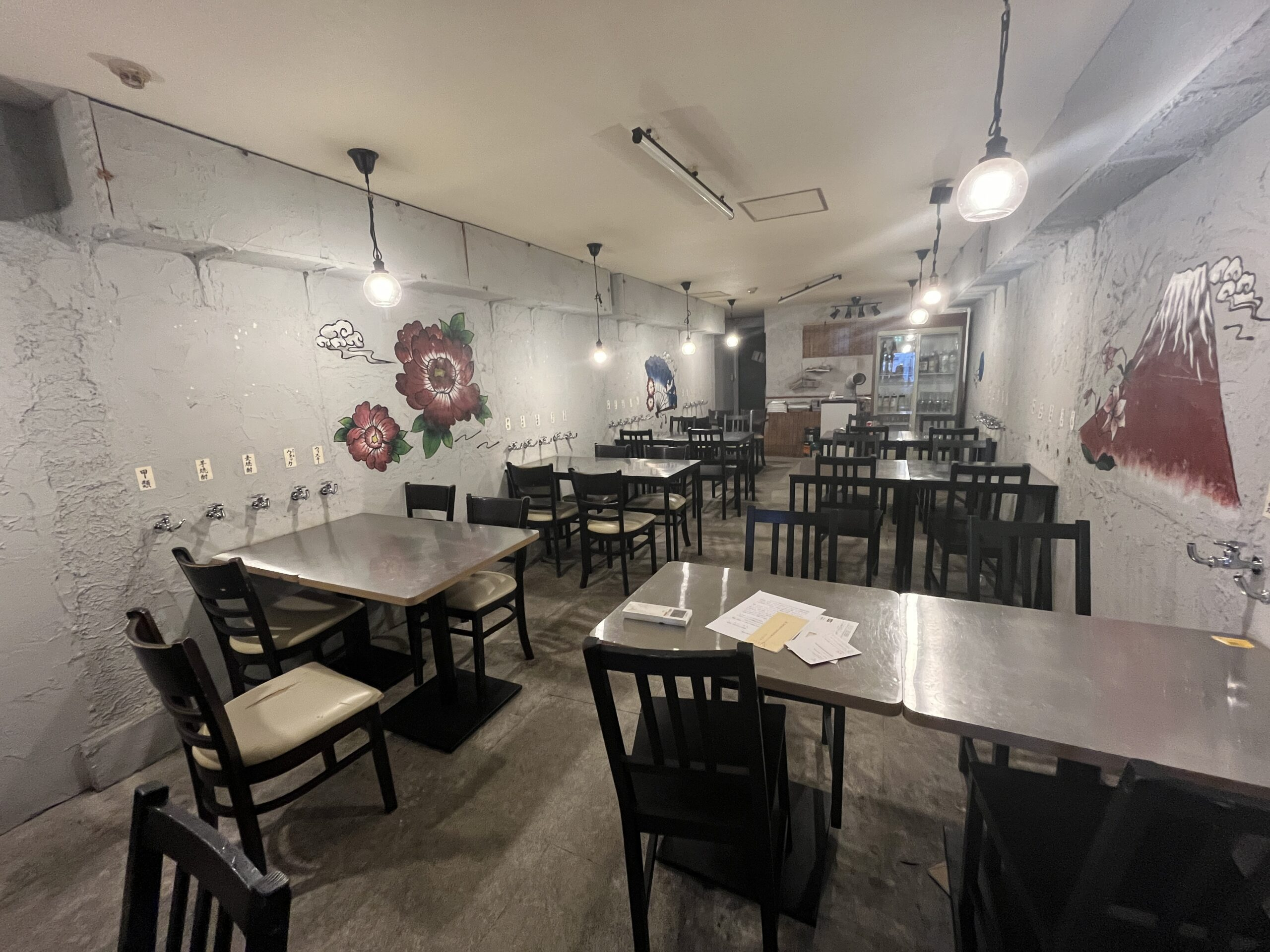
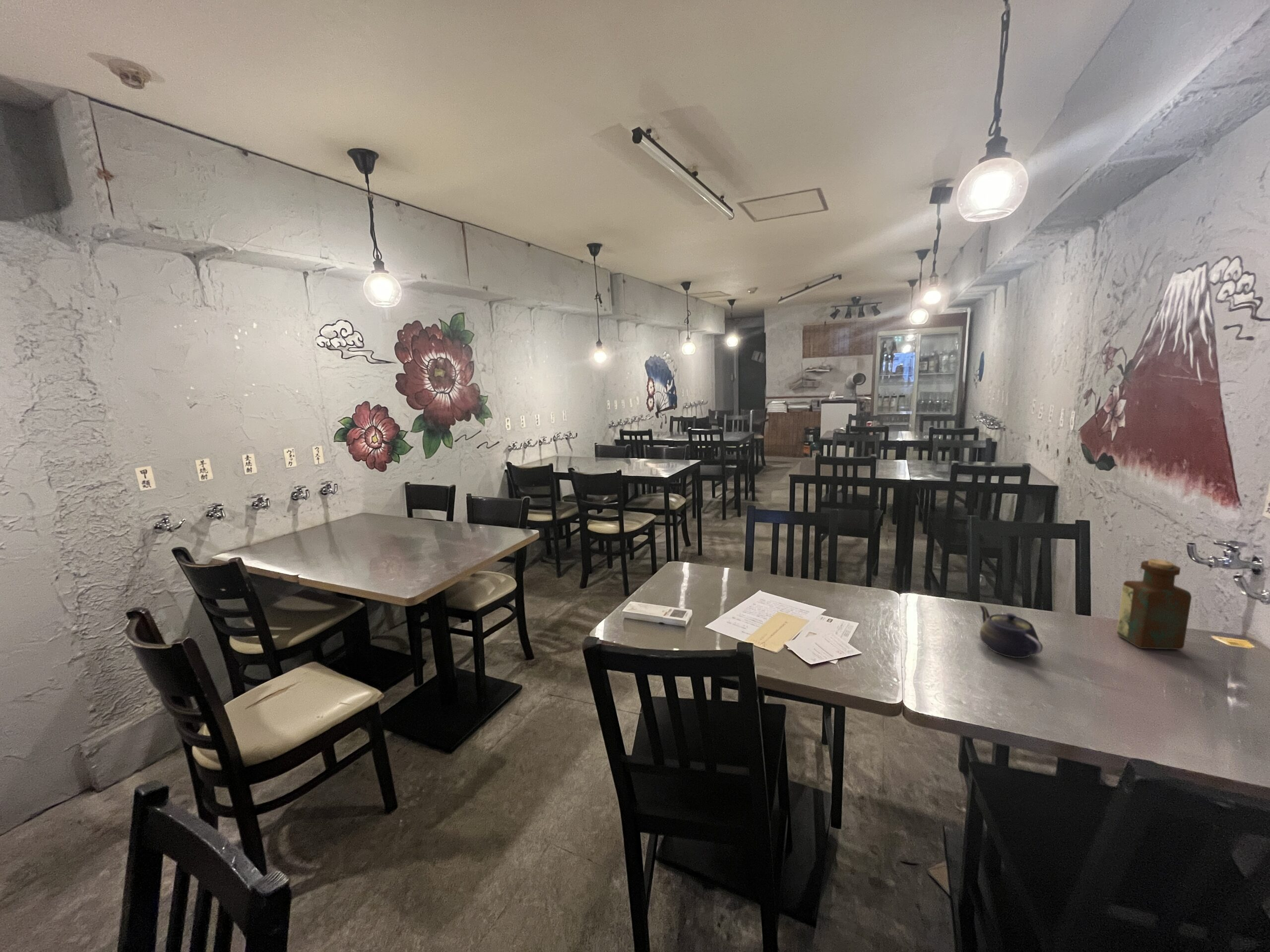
+ bottle [1116,558,1192,650]
+ teapot [978,604,1043,658]
